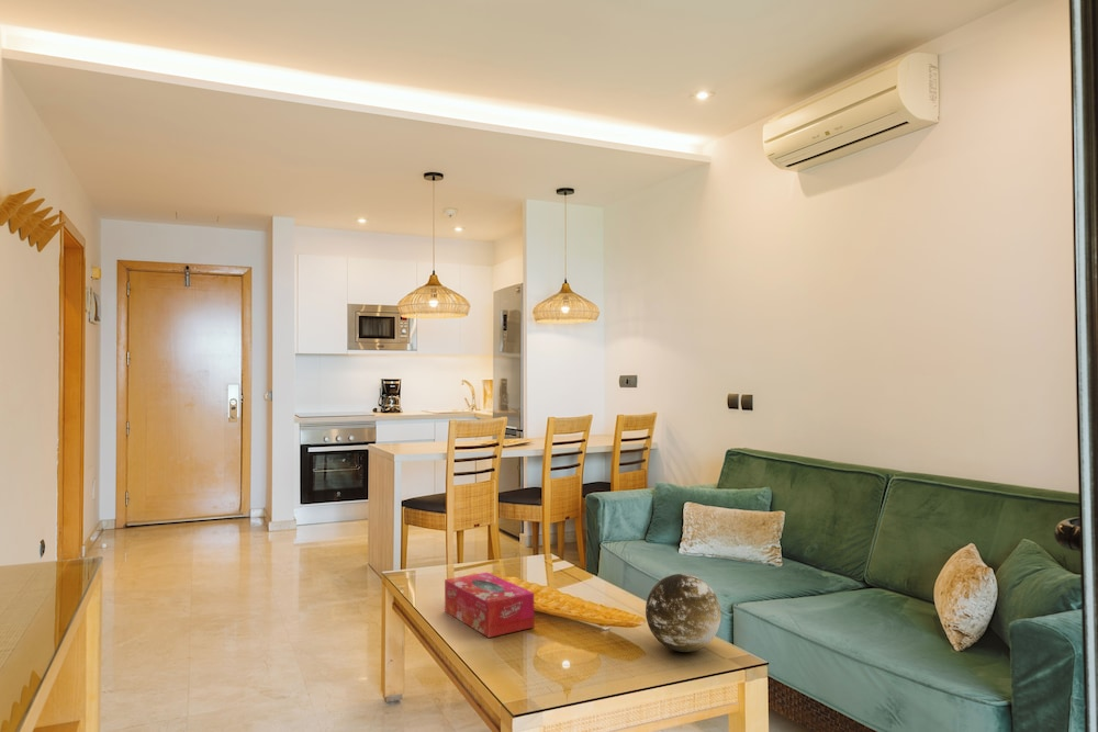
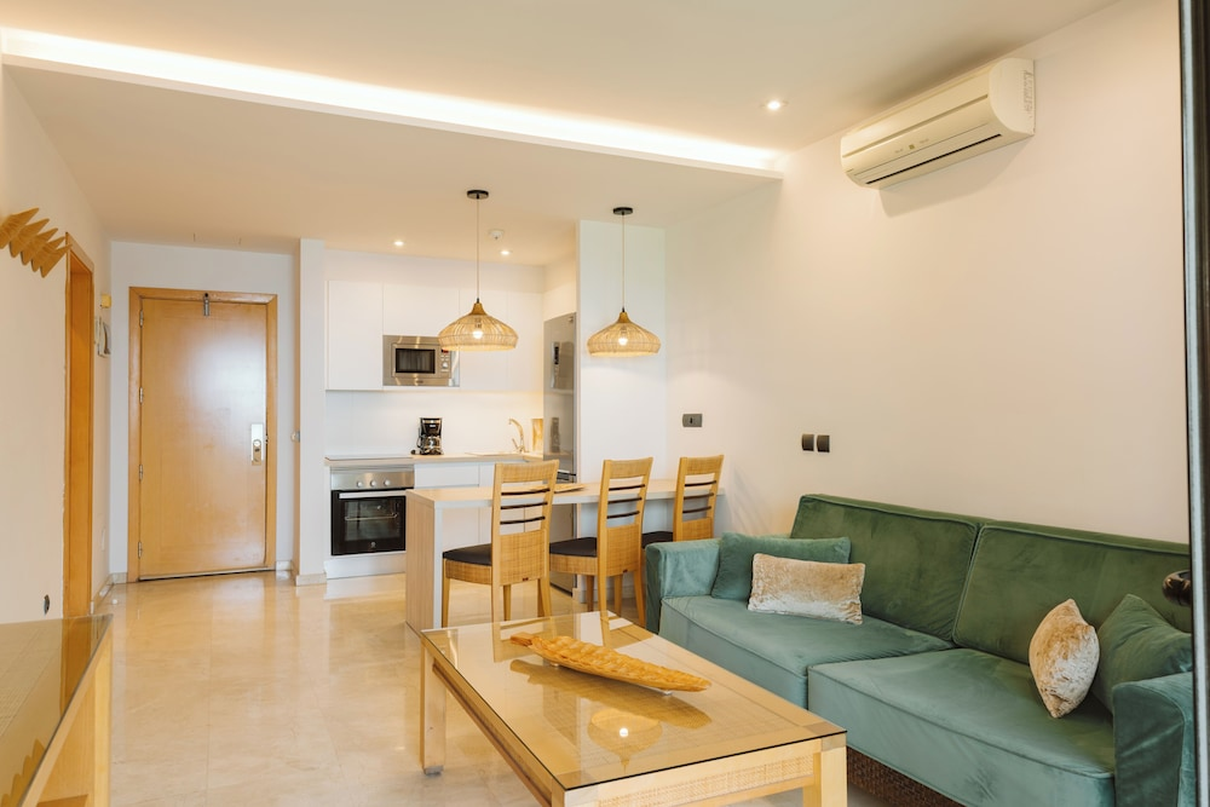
- decorative orb [645,573,721,653]
- tissue box [444,572,536,639]
